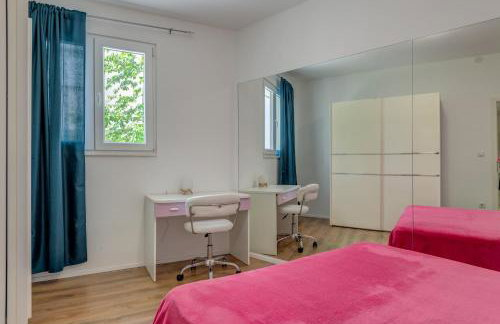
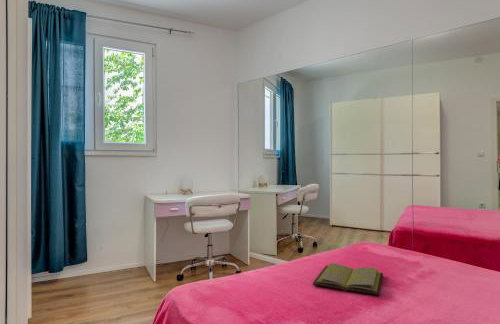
+ diary [312,262,384,296]
